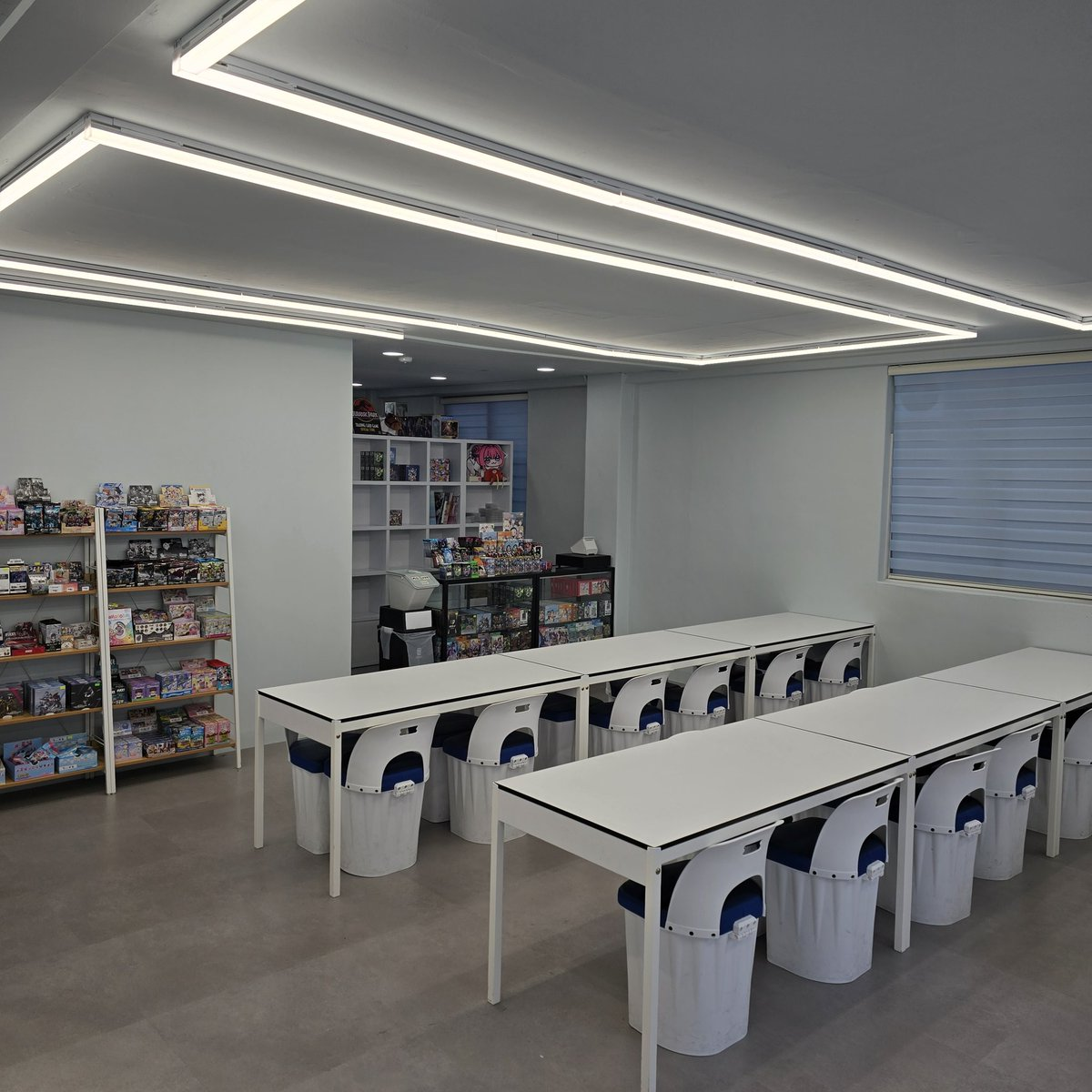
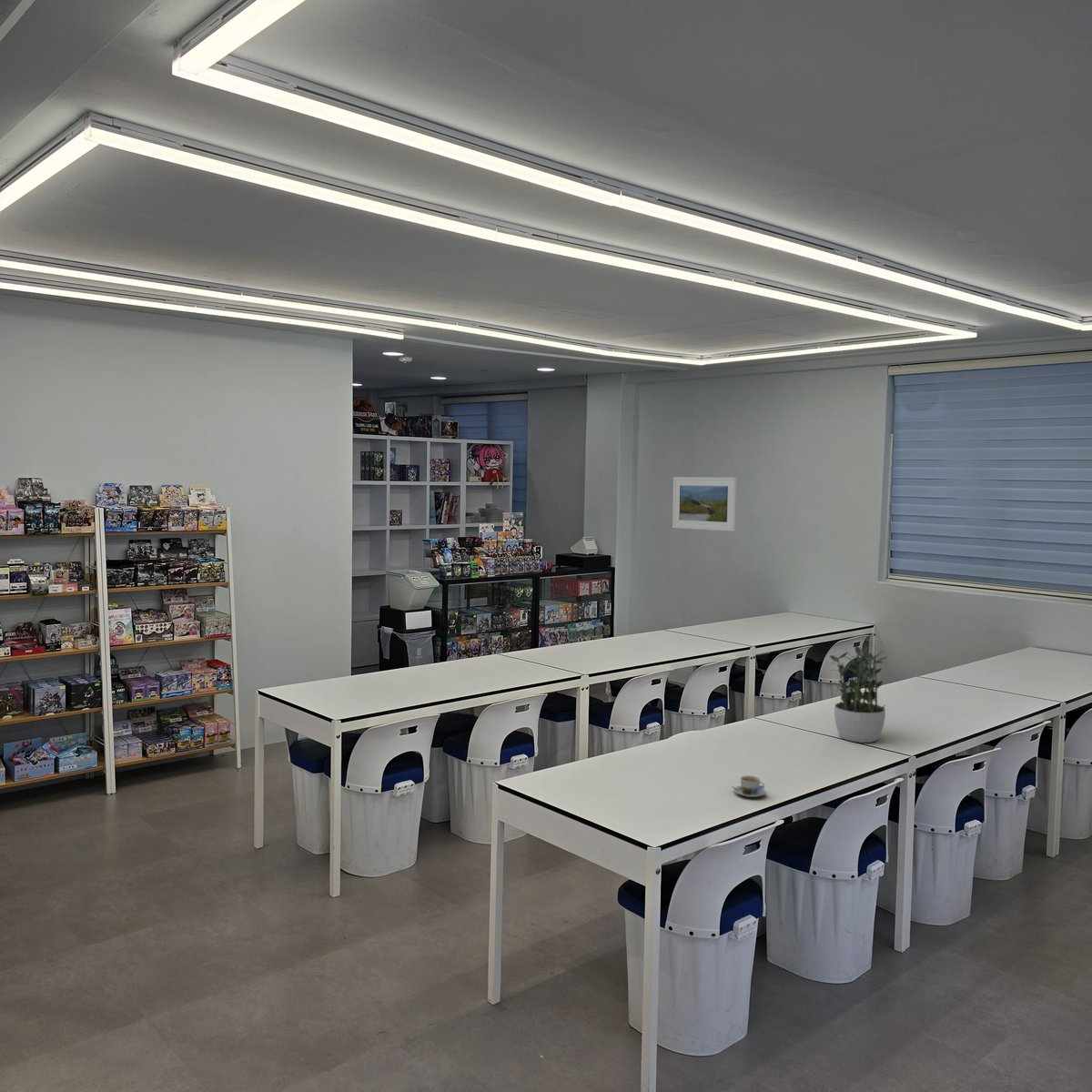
+ potted plant [829,645,888,743]
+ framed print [672,476,737,532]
+ coffee cup [730,774,767,798]
